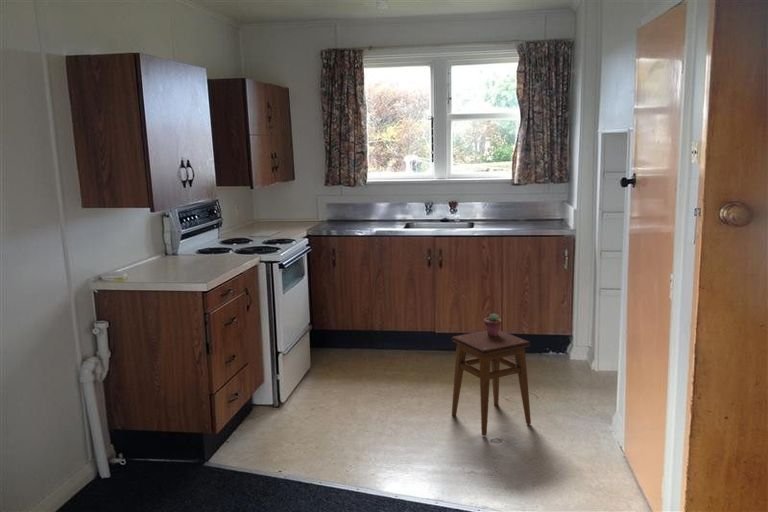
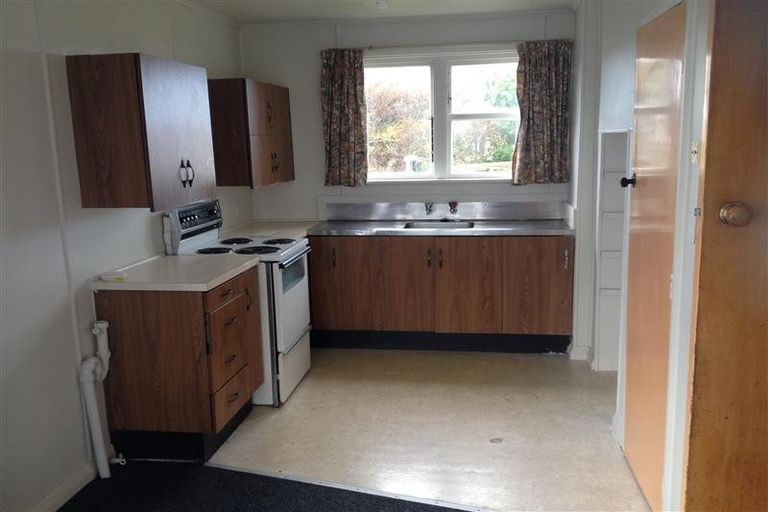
- stool [451,329,532,437]
- potted succulent [483,312,502,336]
